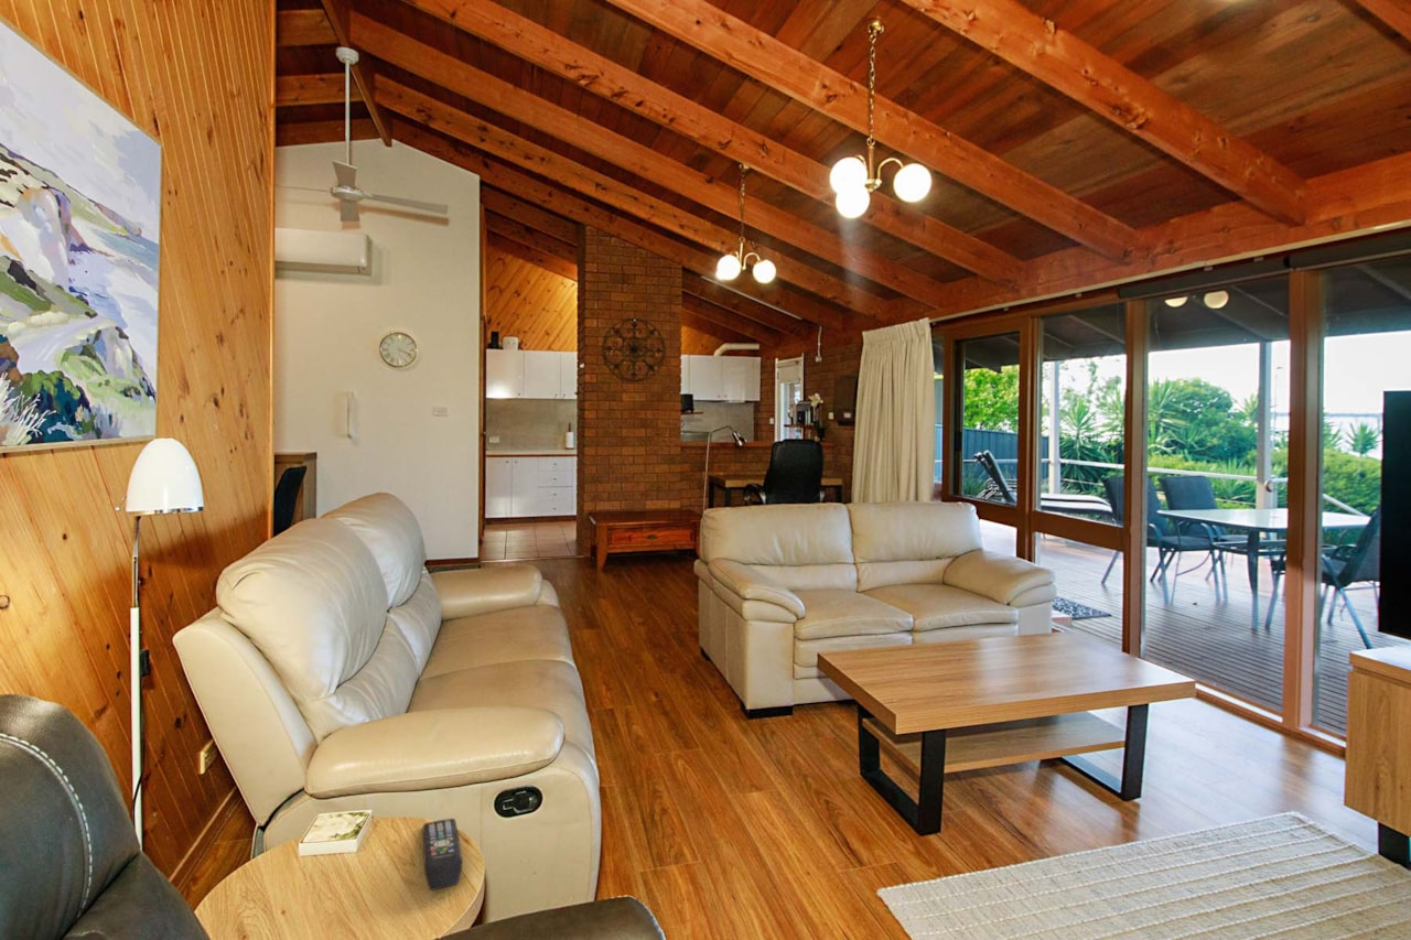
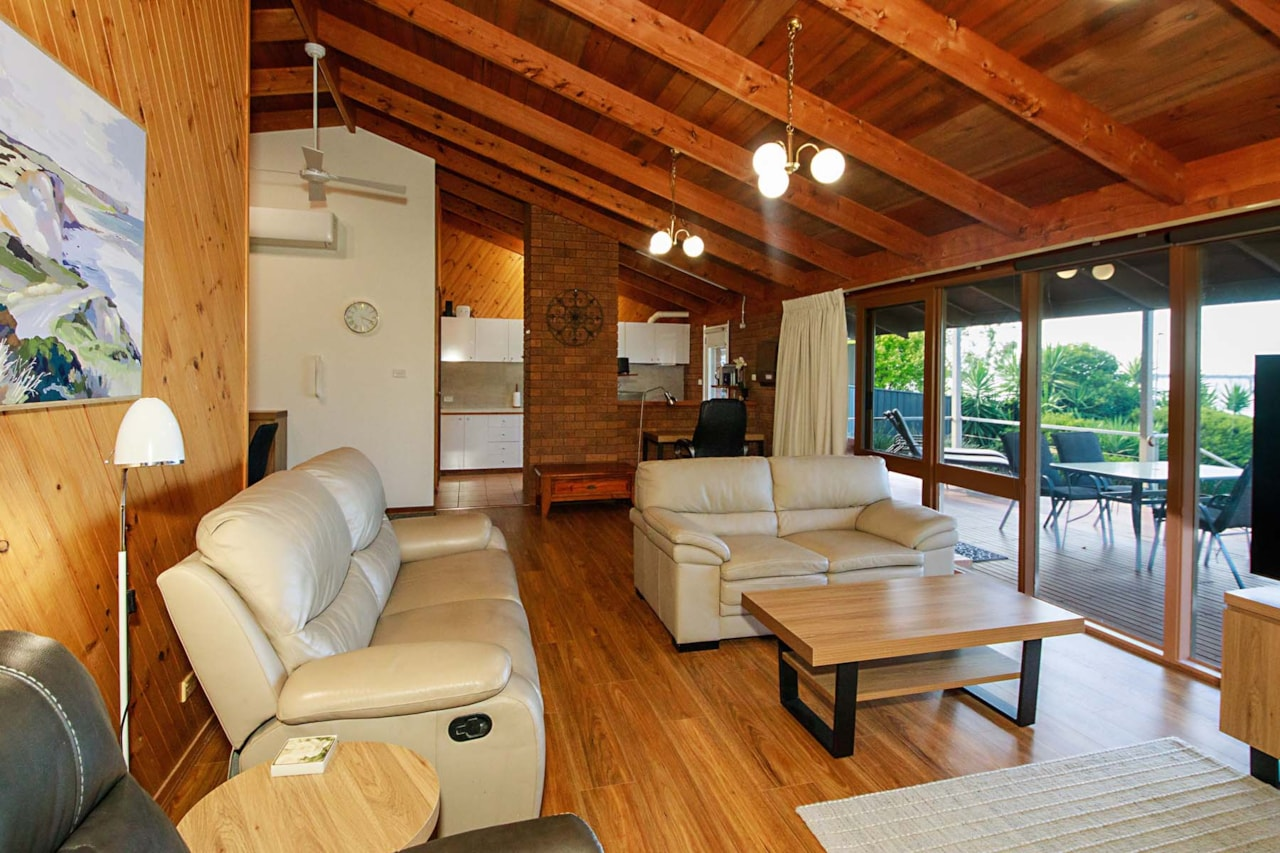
- remote control [422,818,463,892]
